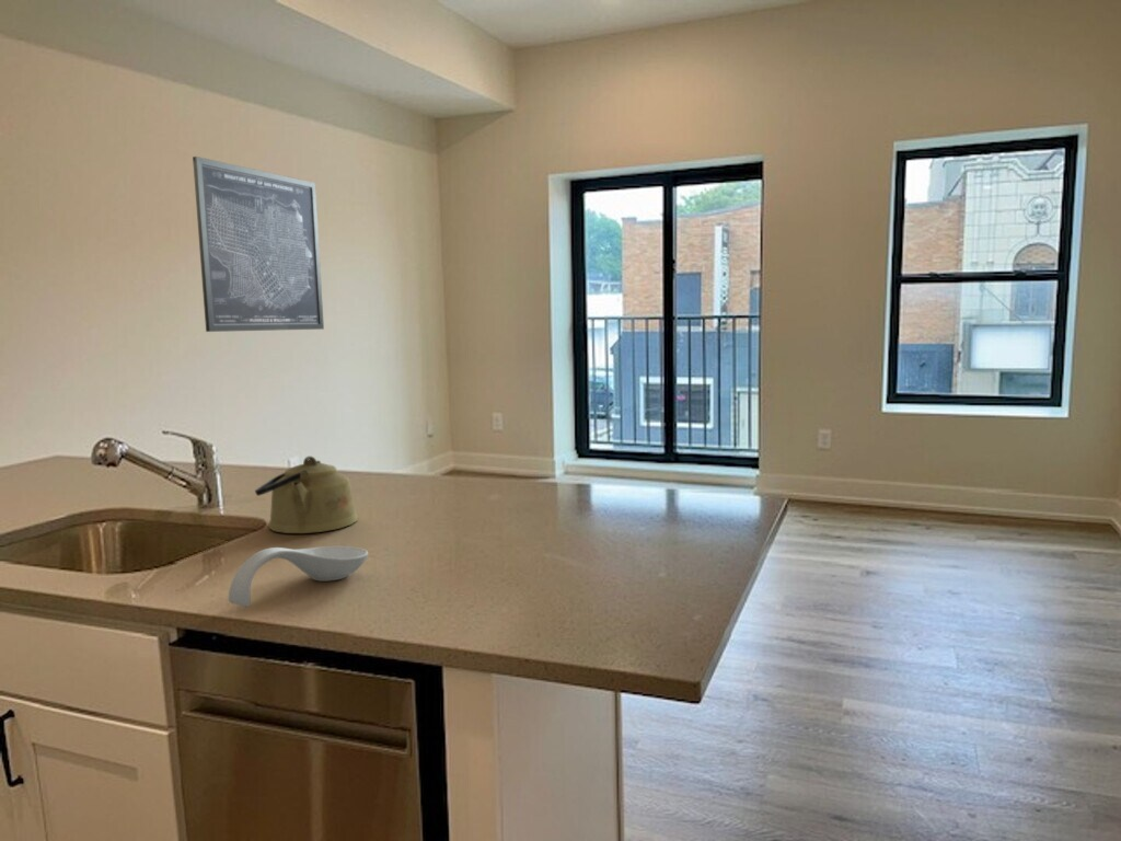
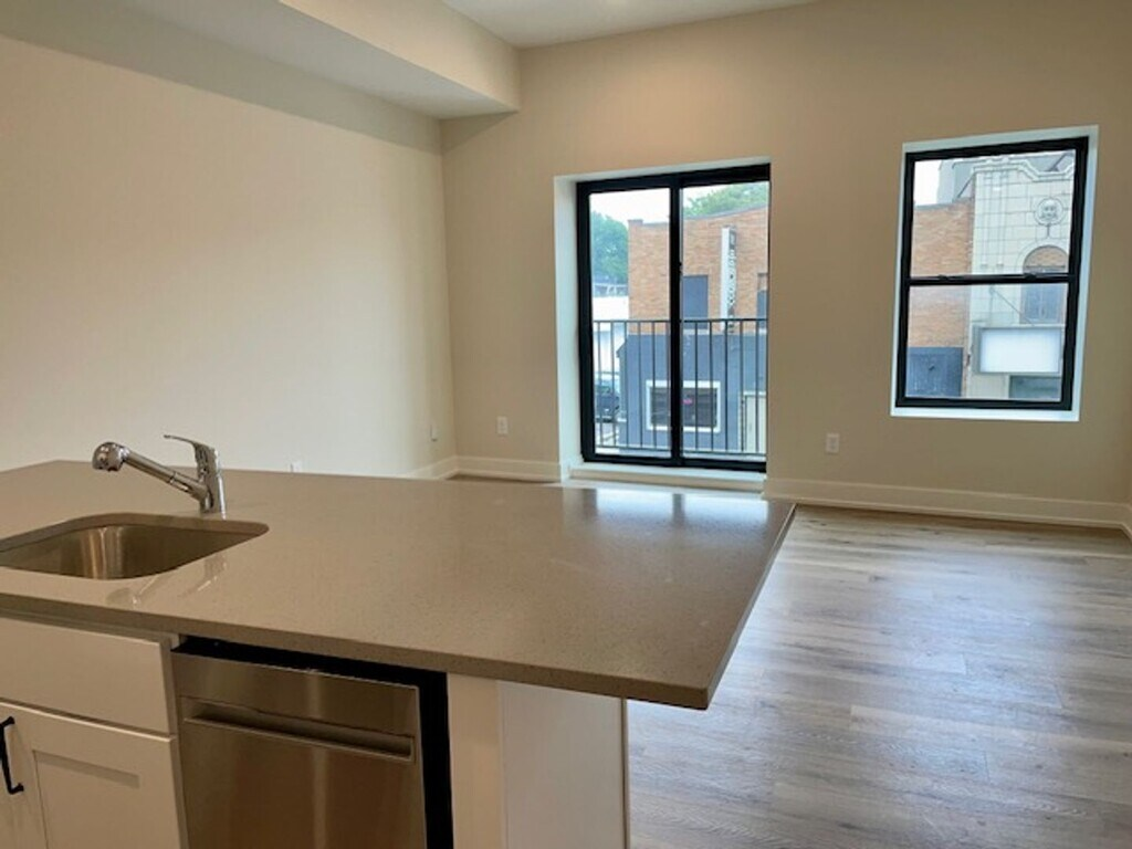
- kettle [254,456,359,534]
- spoon rest [228,545,369,608]
- wall art [192,155,325,333]
